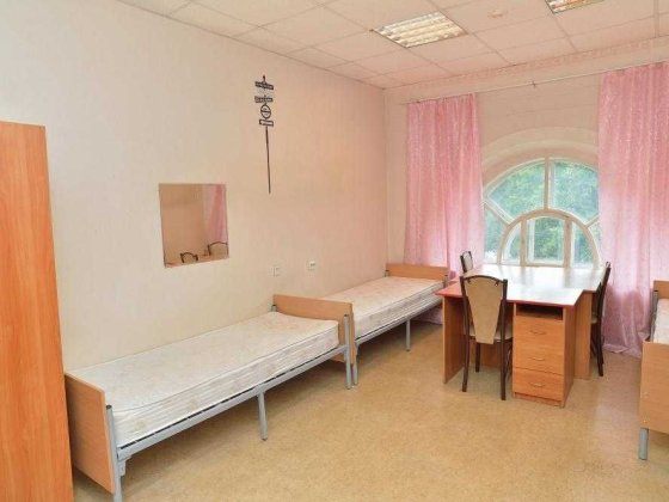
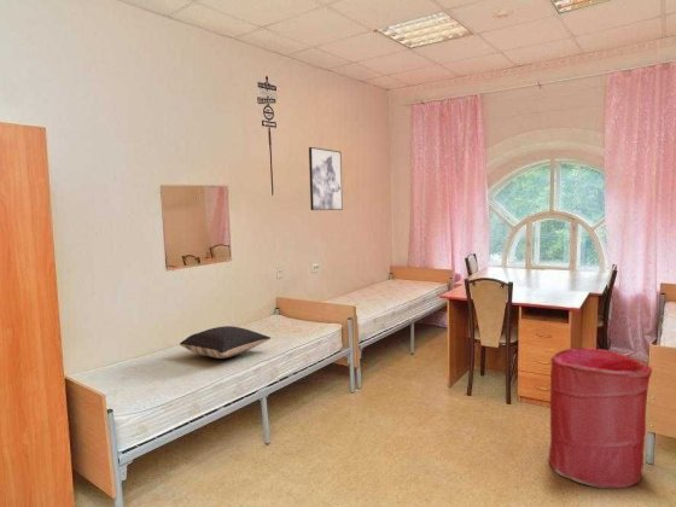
+ pillow [179,325,272,360]
+ wall art [308,146,344,211]
+ laundry hamper [548,346,653,489]
